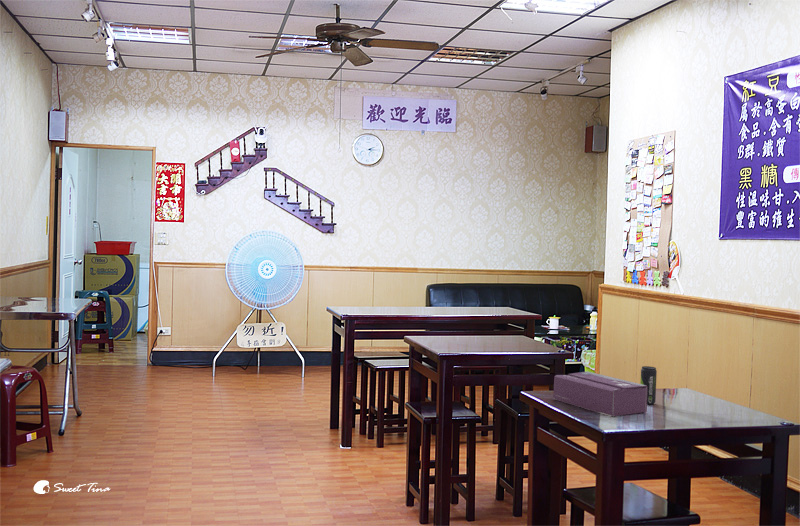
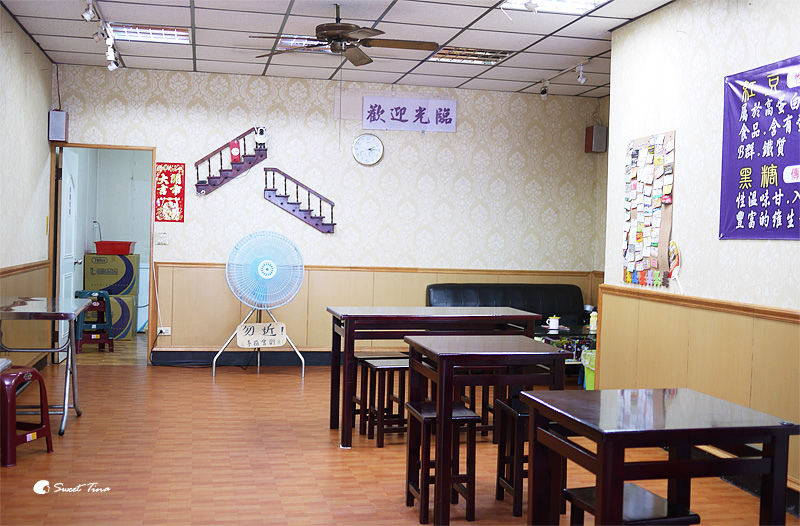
- tissue box [553,371,648,418]
- beverage can [639,365,658,405]
